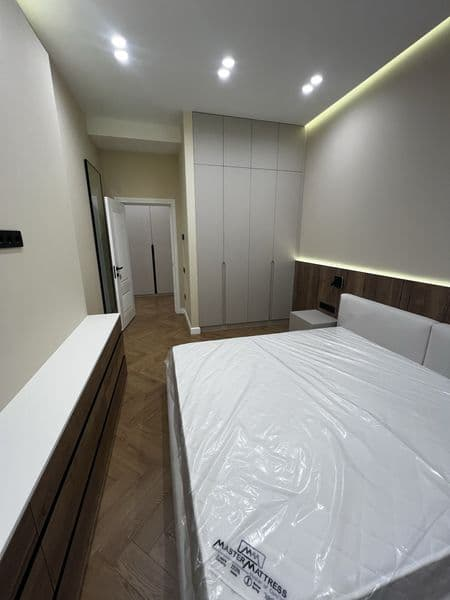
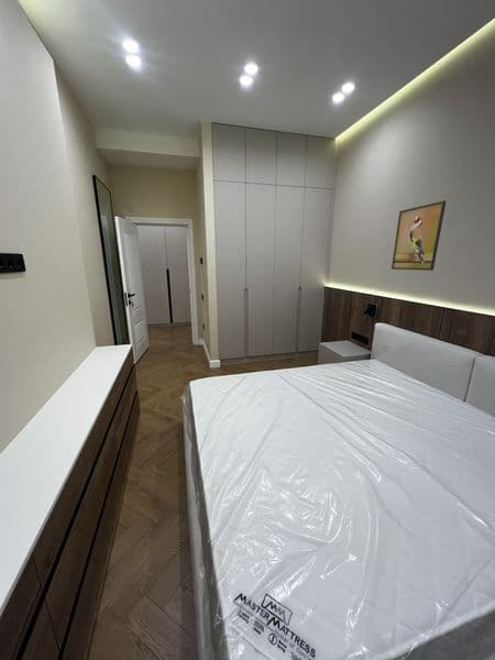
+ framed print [391,199,447,272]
